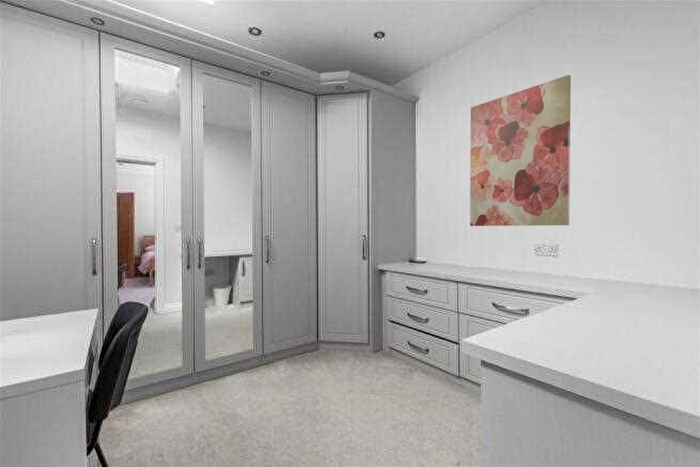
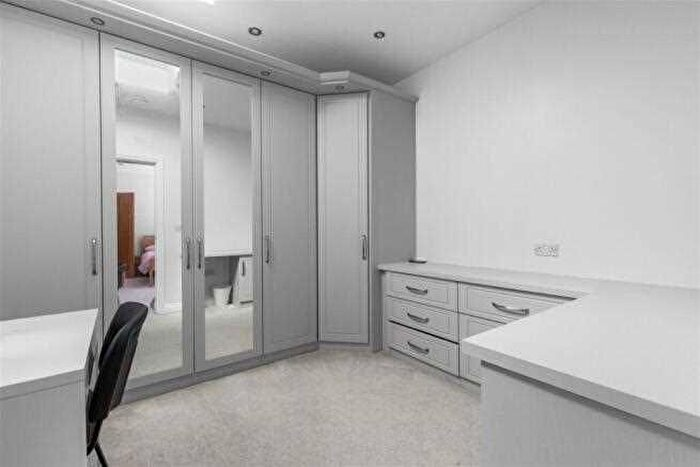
- wall art [469,74,572,227]
